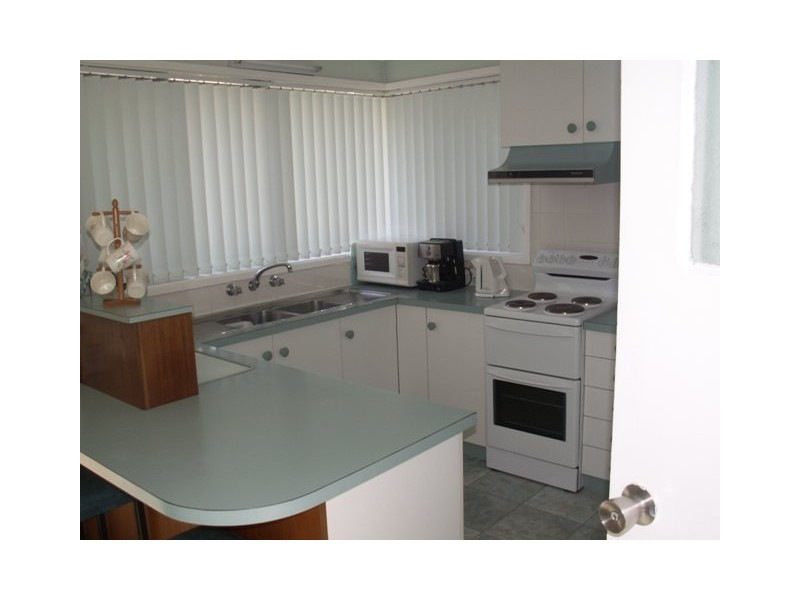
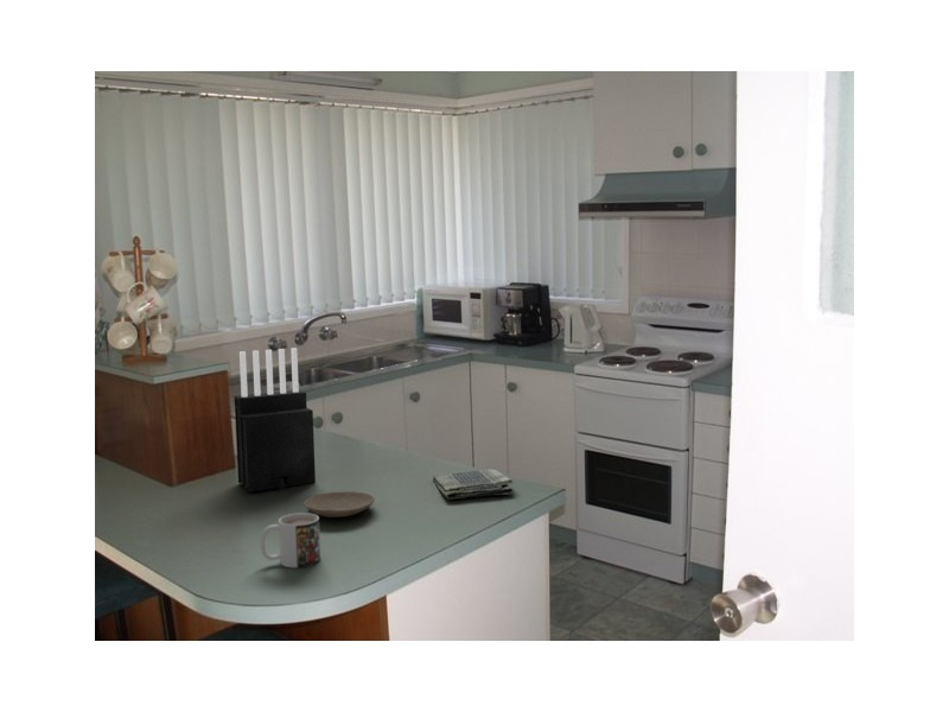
+ knife block [234,347,317,492]
+ mug [260,511,321,570]
+ dish towel [432,469,515,501]
+ plate [302,490,376,519]
